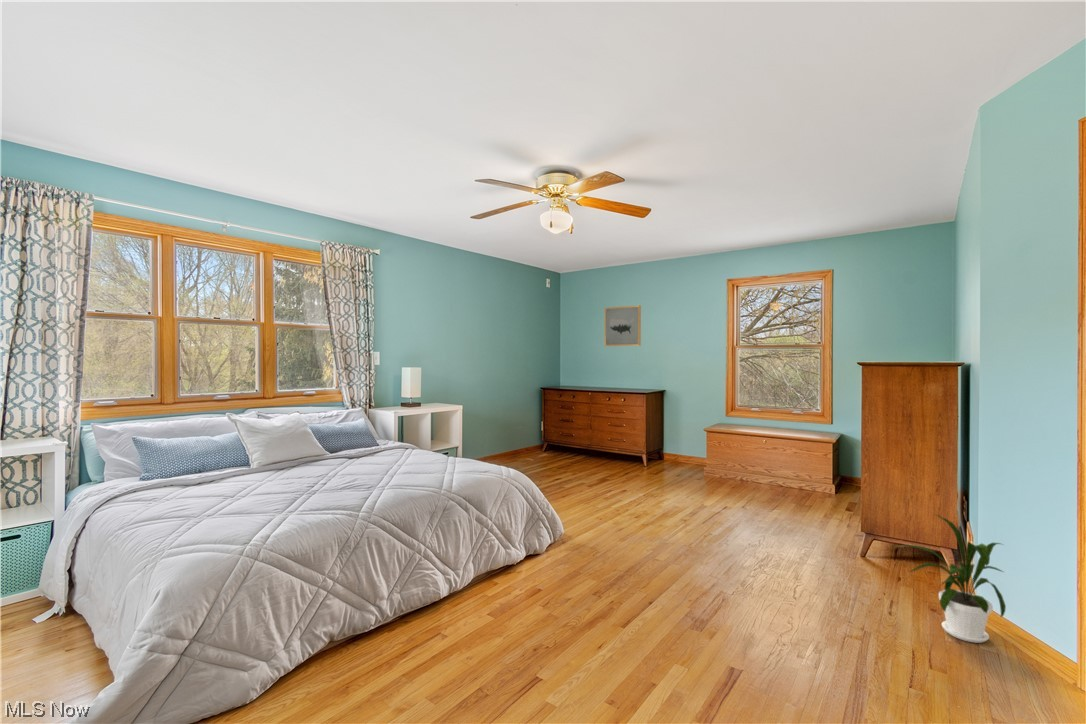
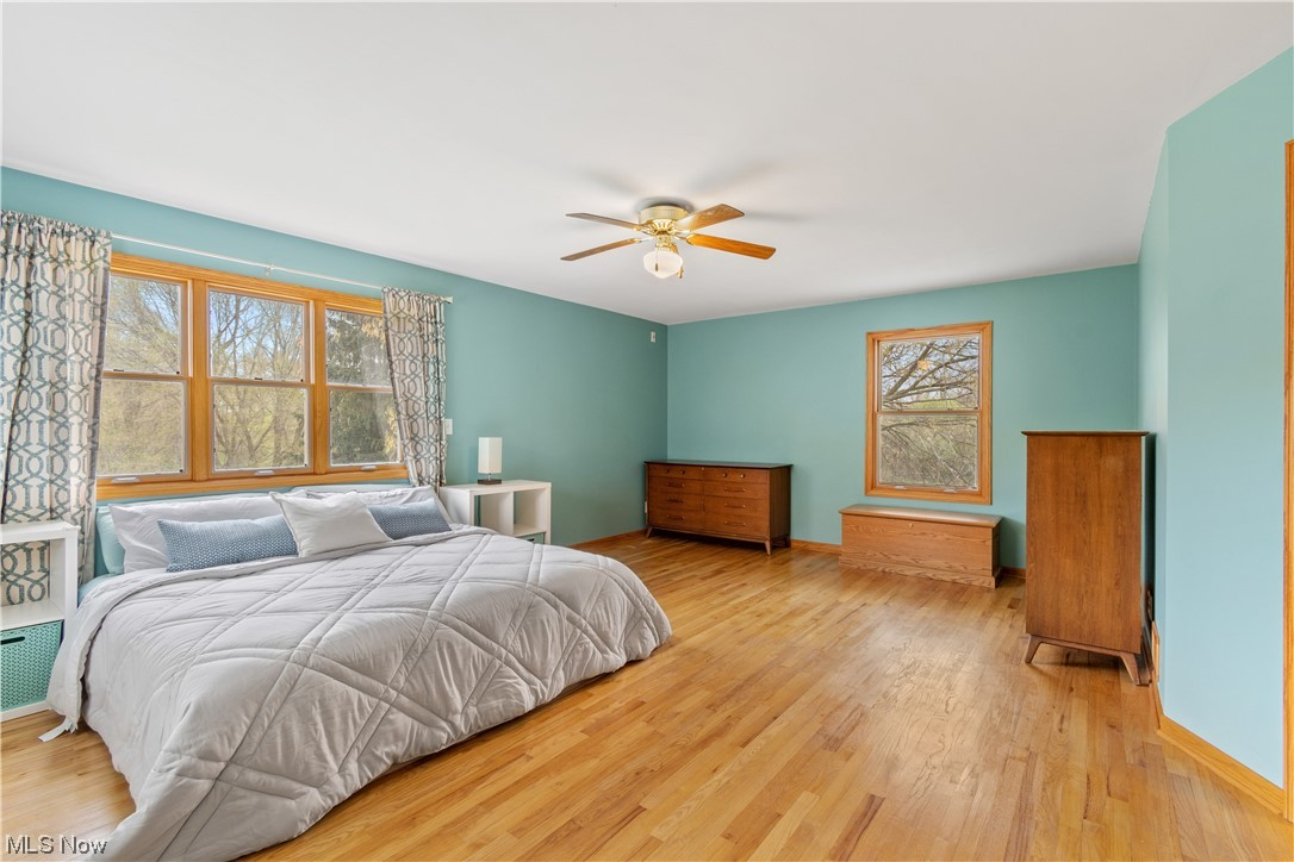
- wall art [603,304,642,347]
- house plant [889,513,1007,644]
